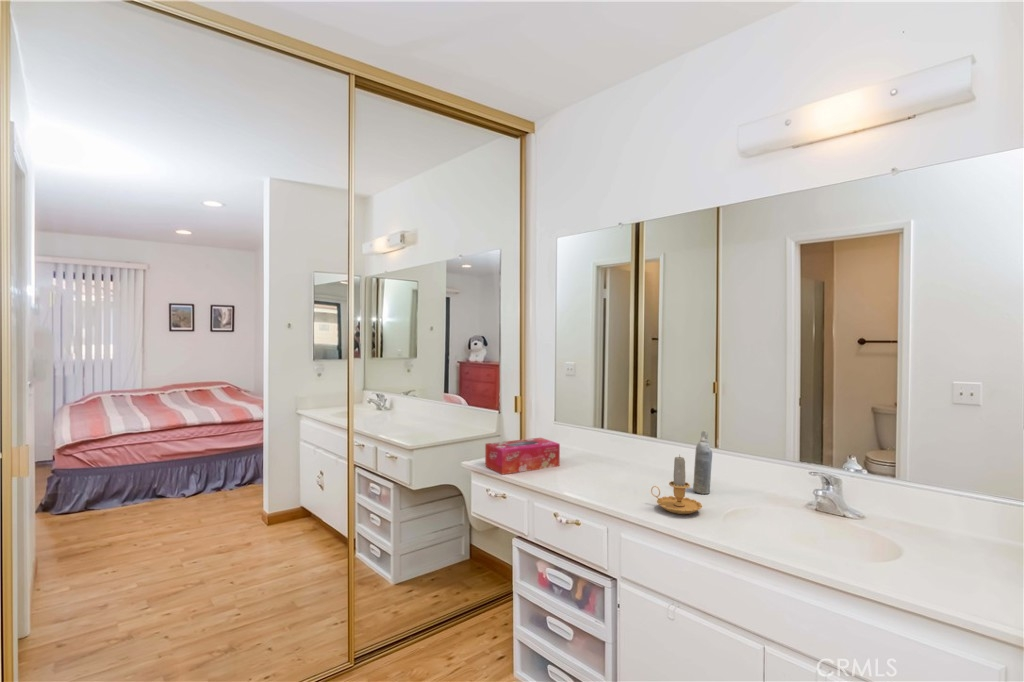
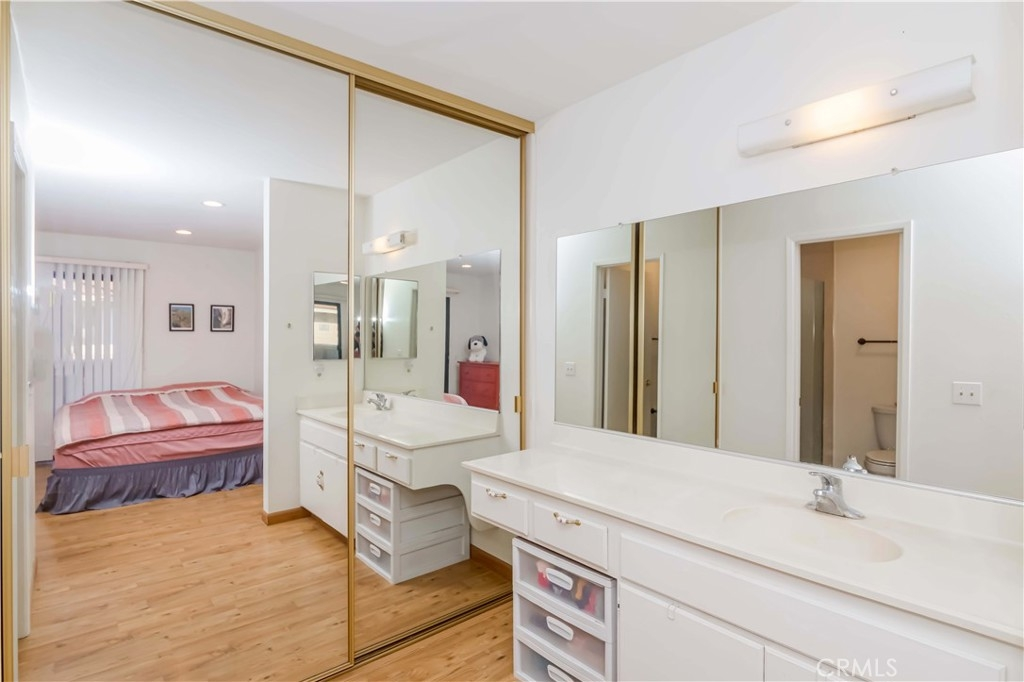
- tissue box [484,437,561,476]
- aerosol can [692,430,713,495]
- candle [650,454,703,515]
